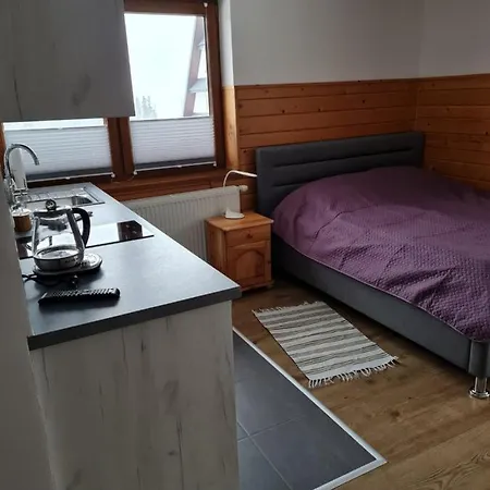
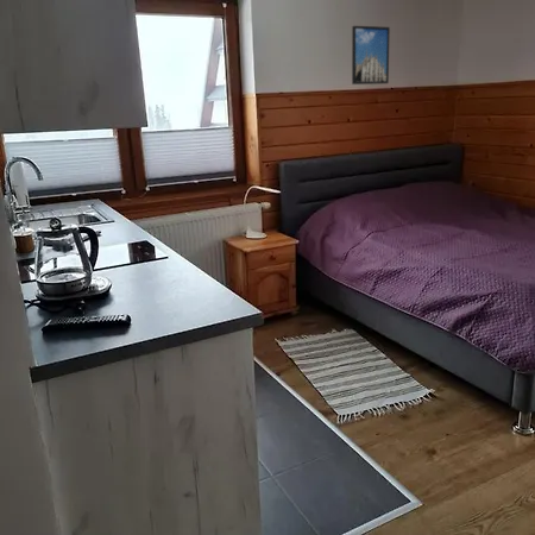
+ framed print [351,25,391,86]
